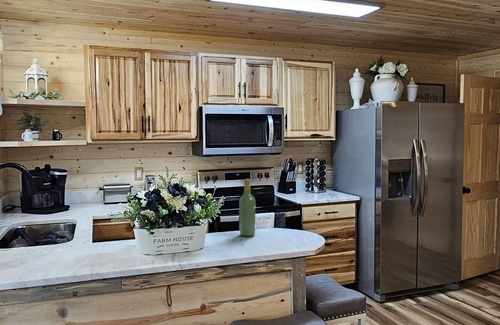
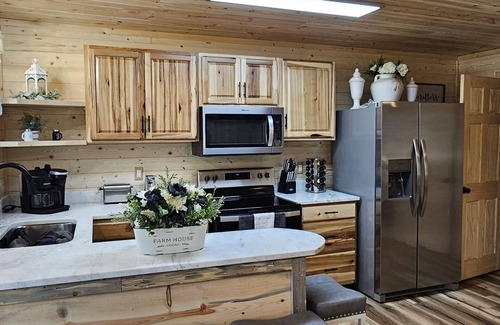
- wine bottle [238,178,256,237]
